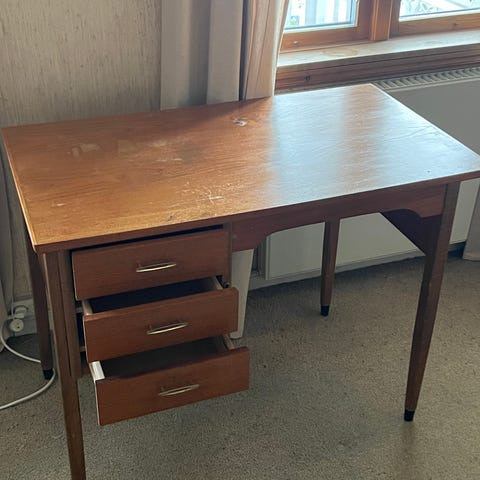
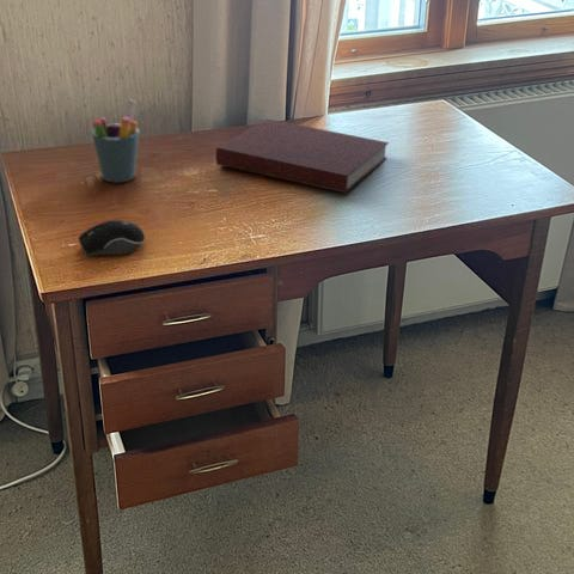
+ pen holder [91,99,141,184]
+ computer mouse [78,219,146,257]
+ notebook [215,117,390,194]
